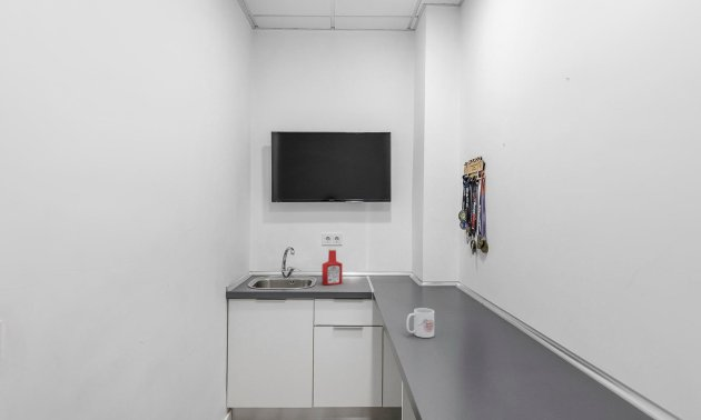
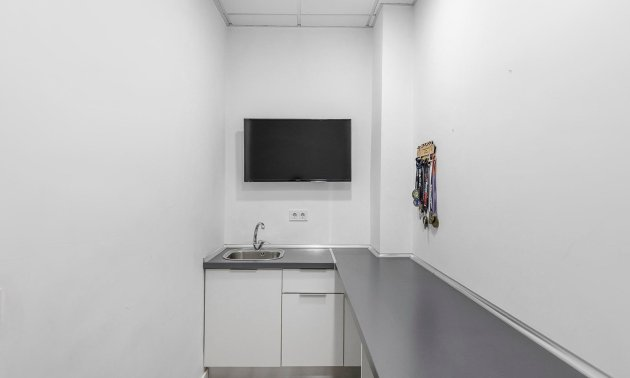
- soap bottle [320,247,344,287]
- mug [405,307,435,339]
